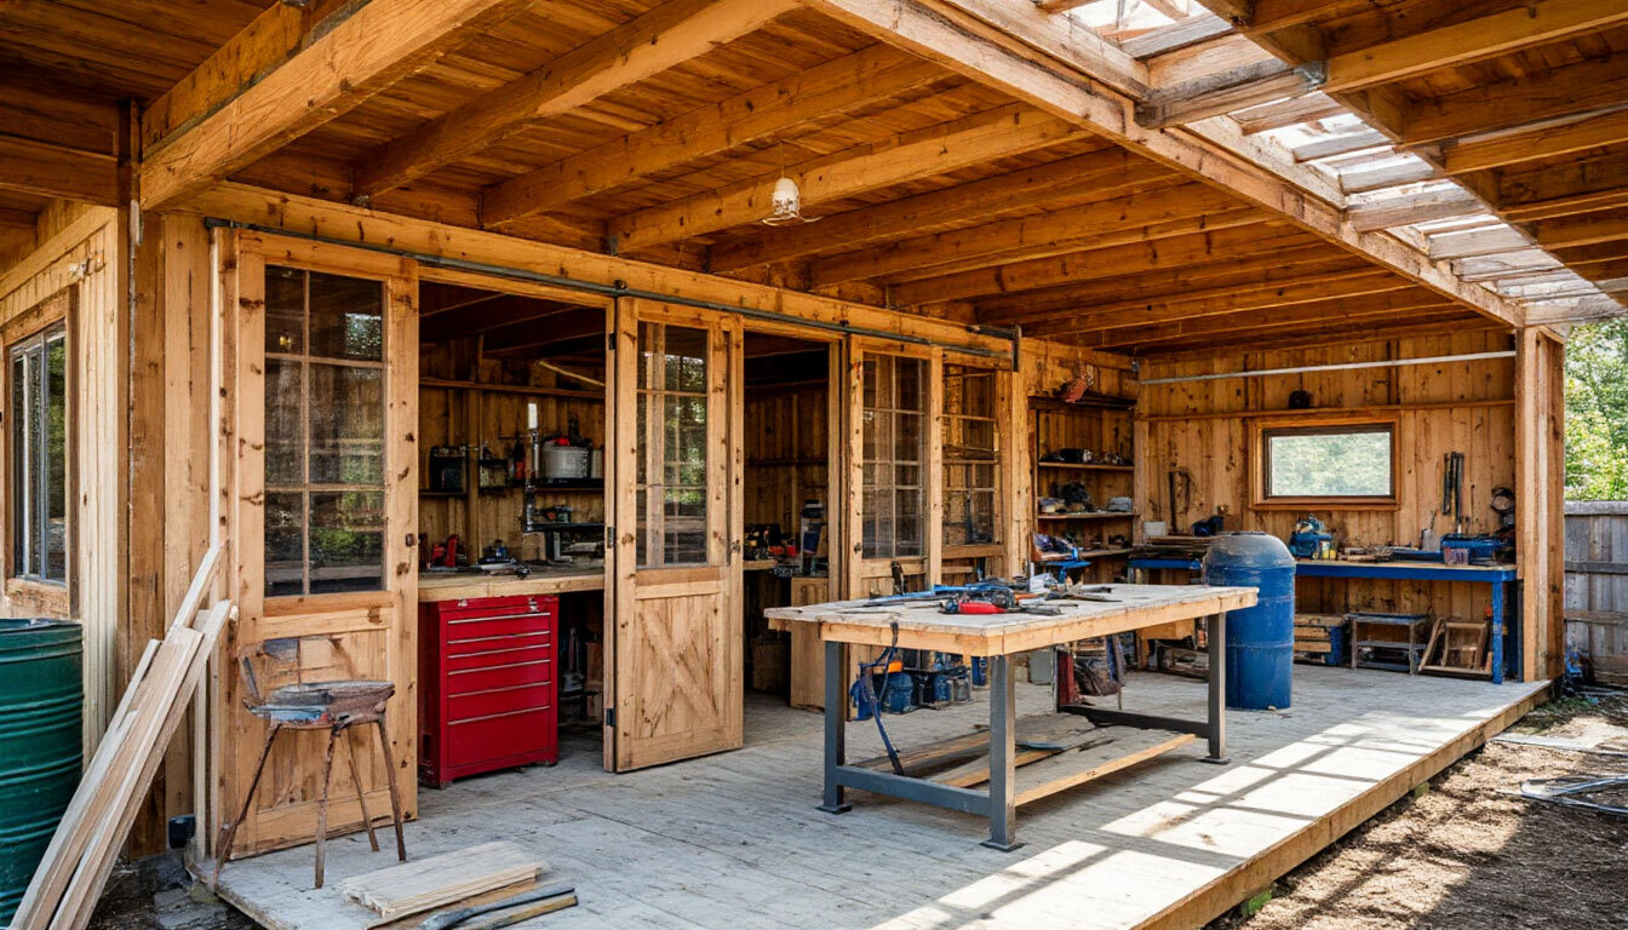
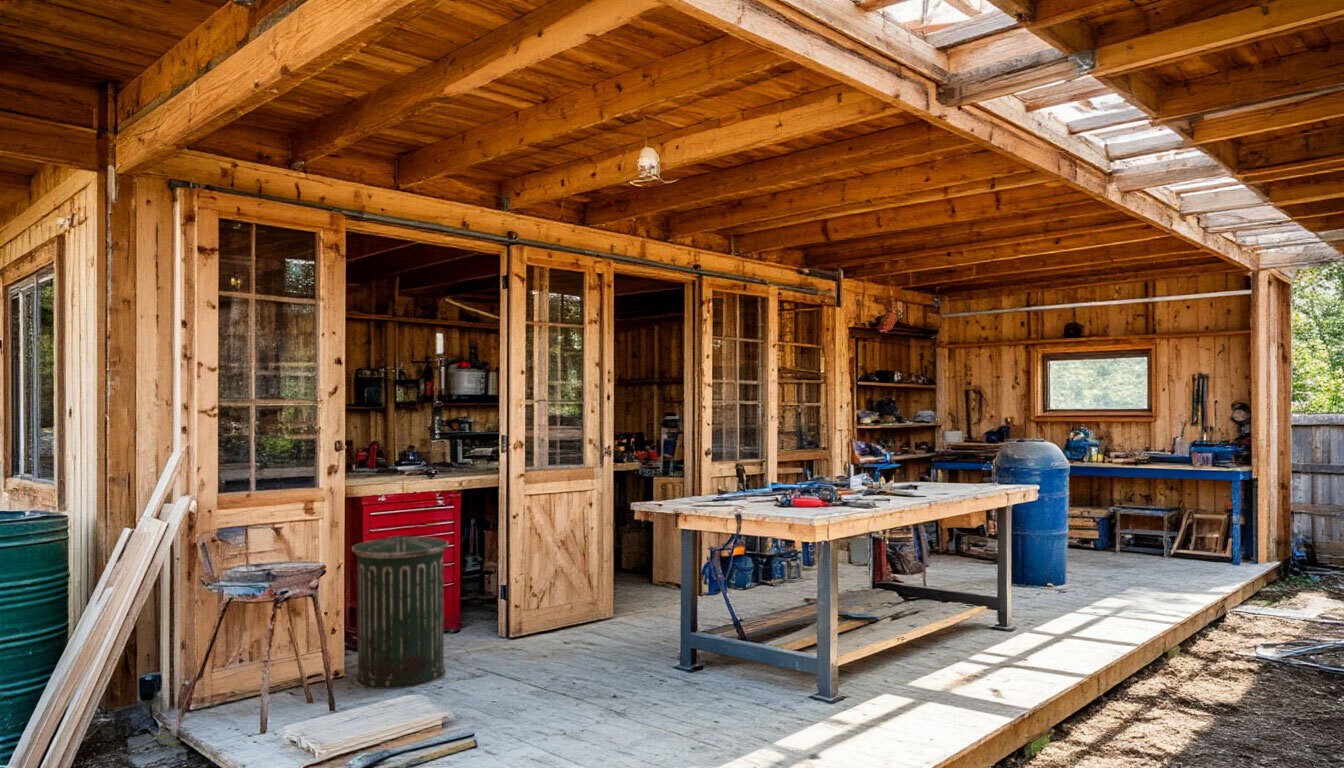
+ trash can [351,535,449,690]
